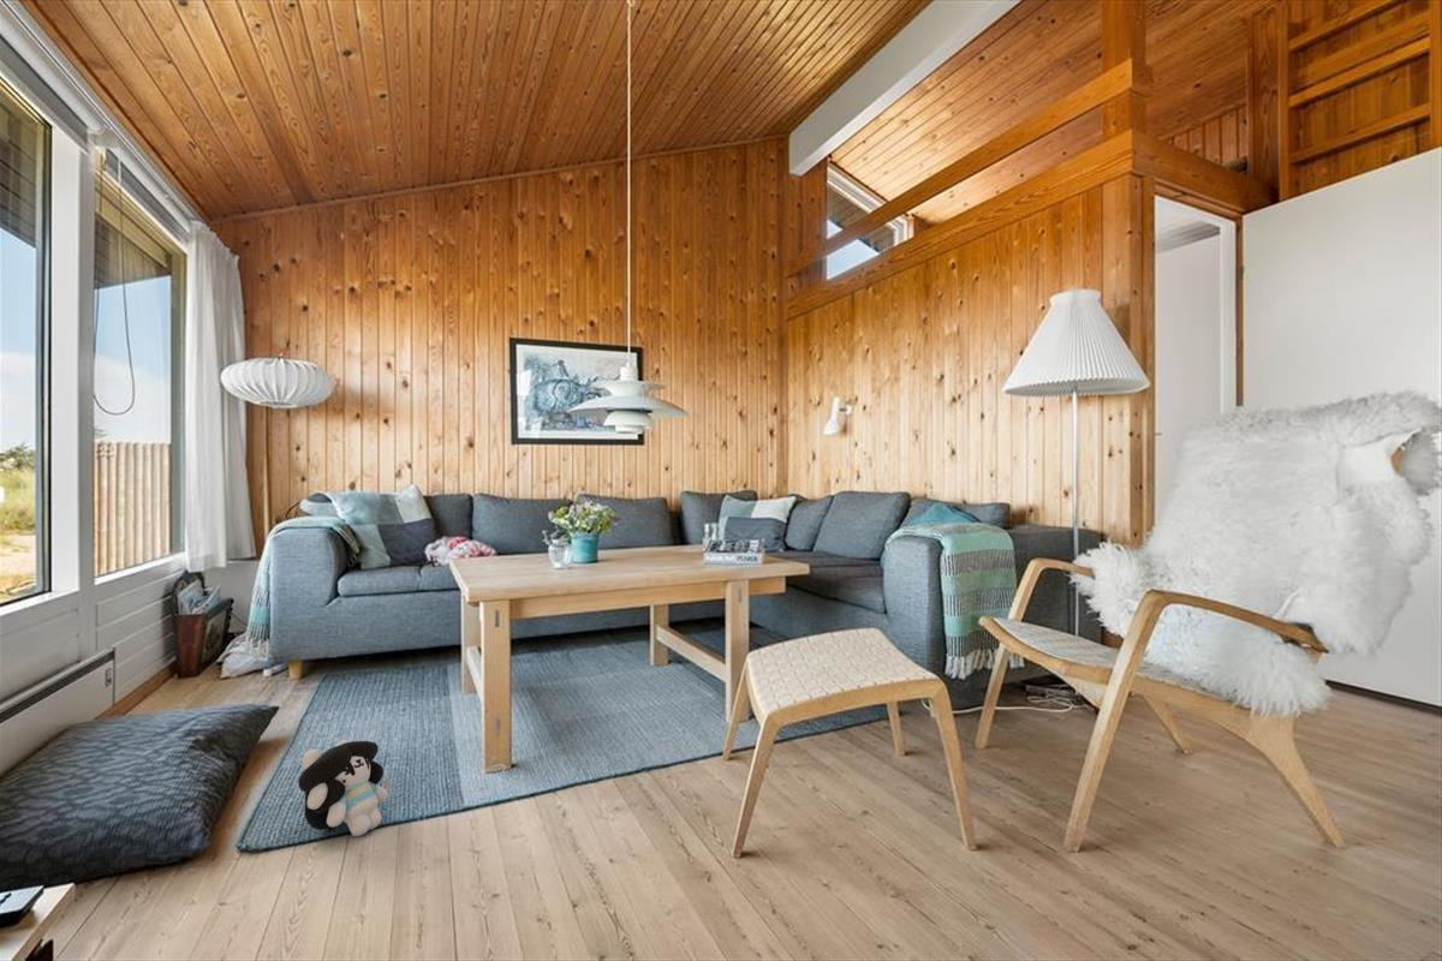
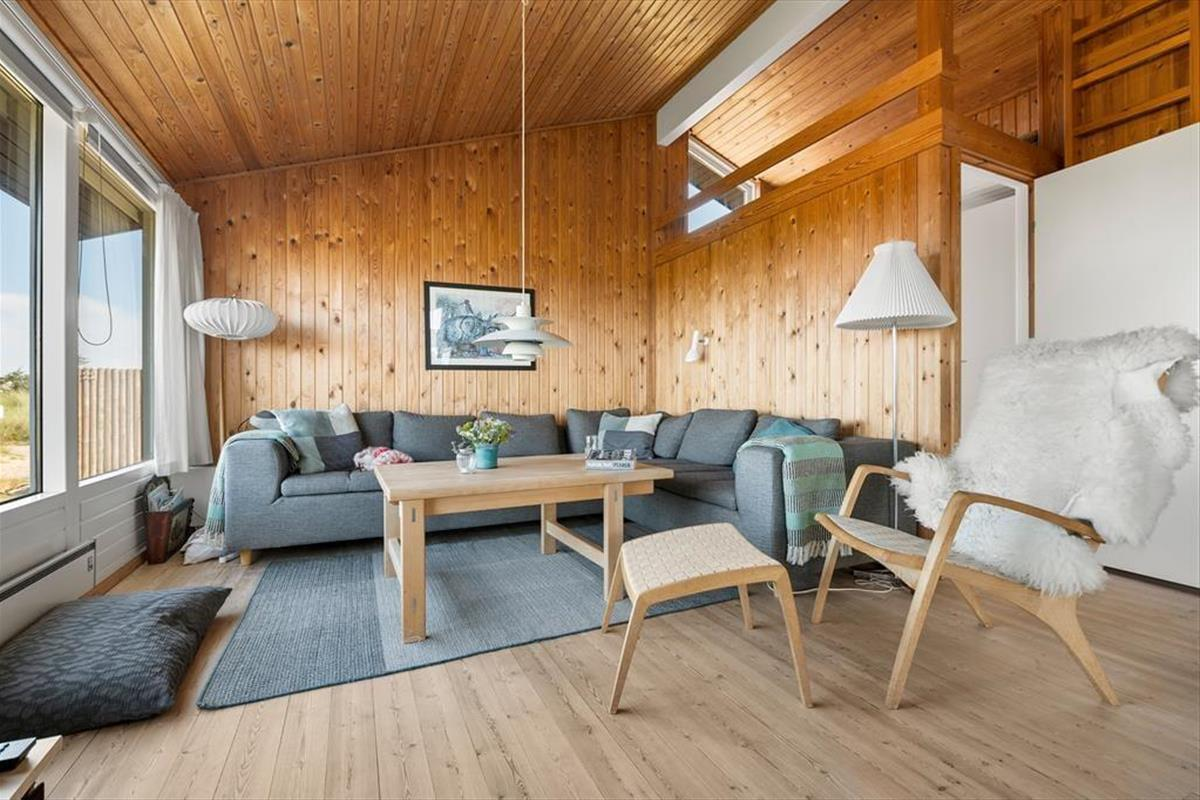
- plush toy [297,739,393,837]
